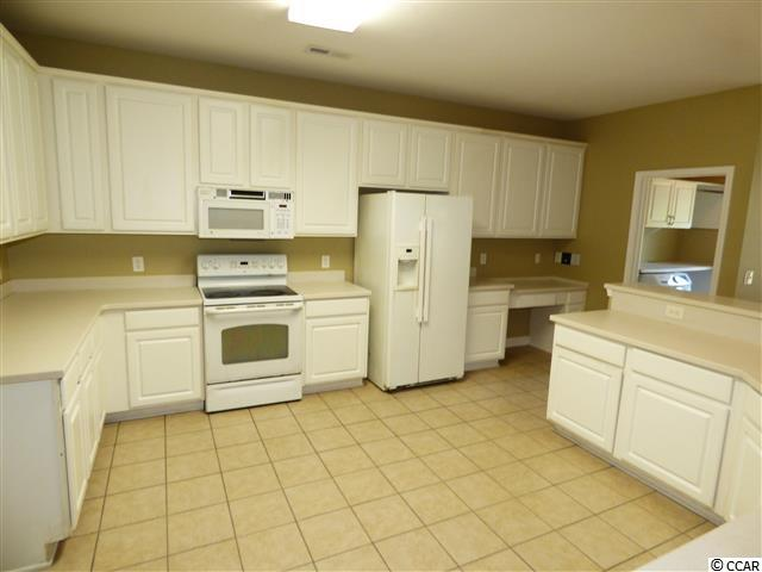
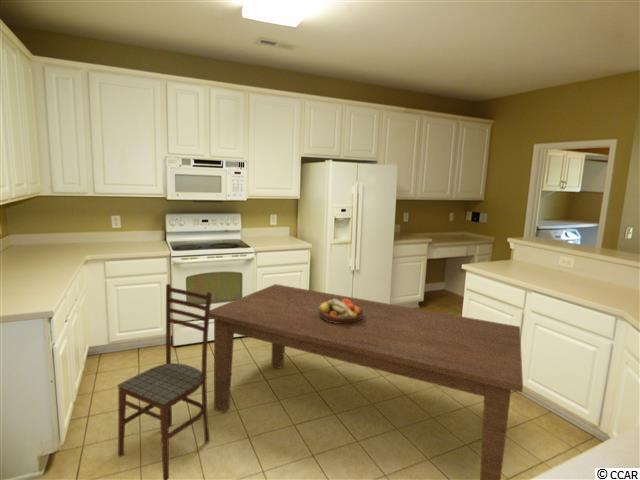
+ dining table [209,283,524,480]
+ fruit bowl [319,299,364,324]
+ dining chair [116,283,213,480]
